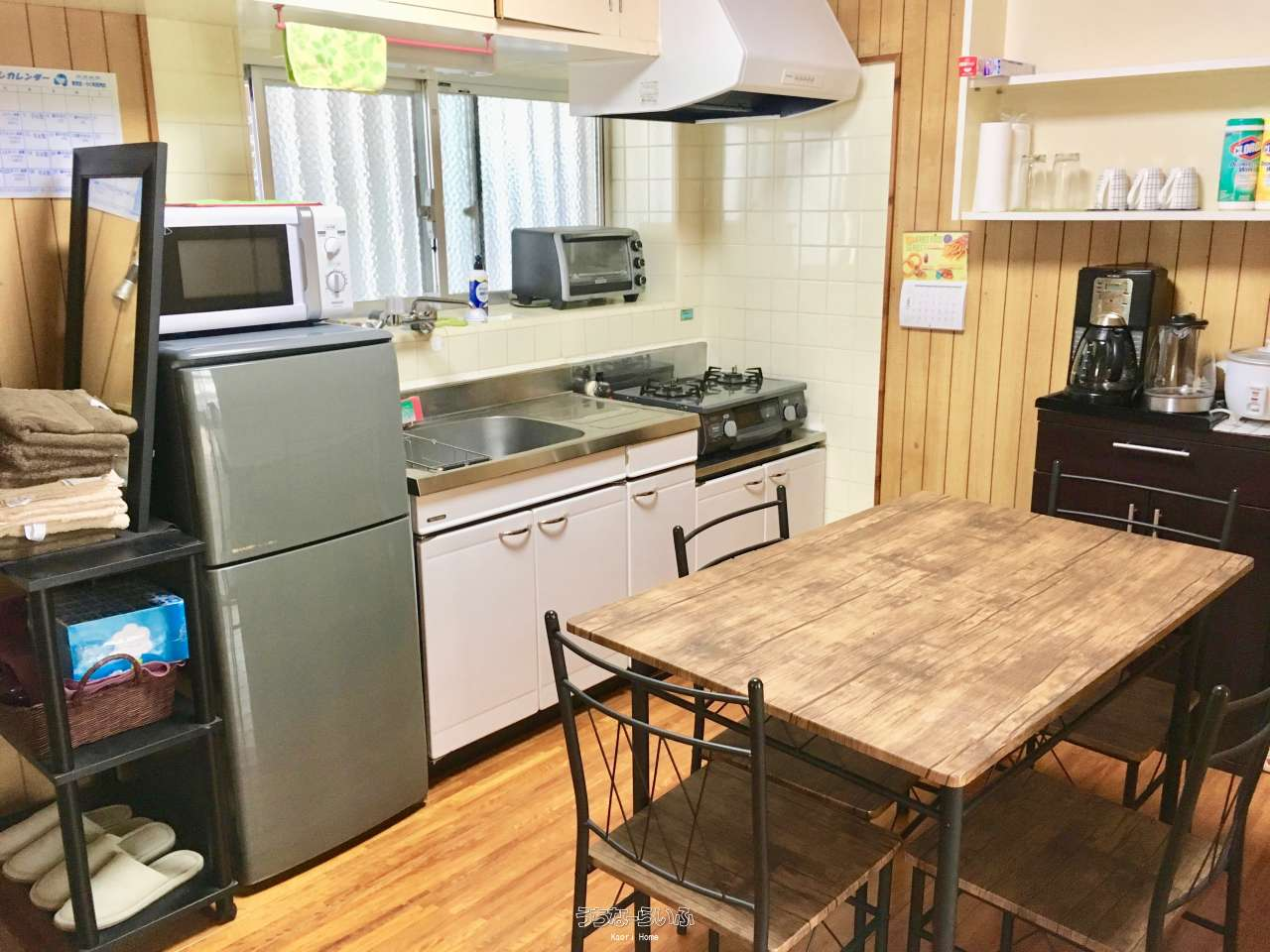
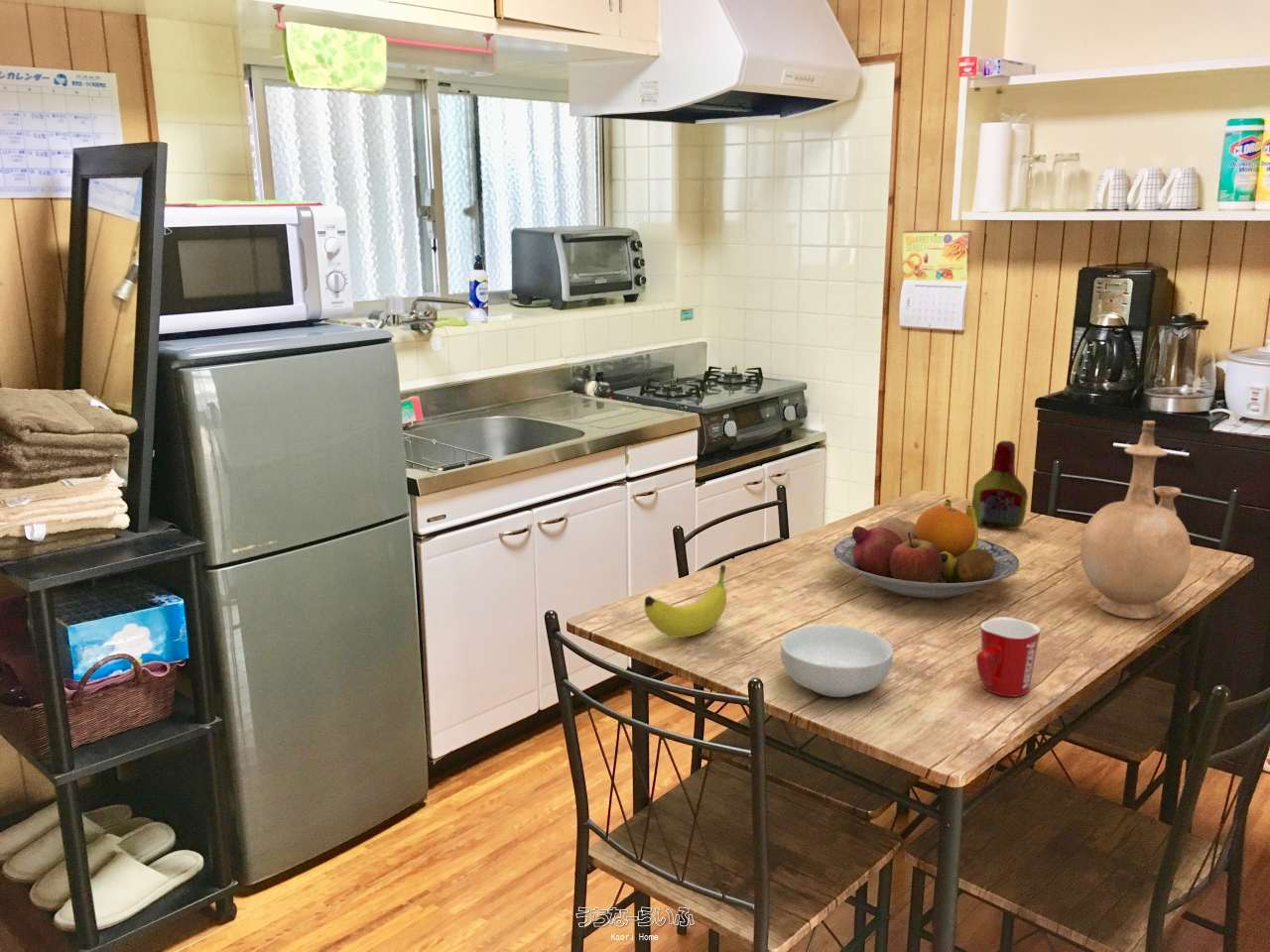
+ bottle [971,440,1029,530]
+ cereal bowl [780,624,894,698]
+ vase [1079,419,1192,620]
+ fruit bowl [831,498,1020,600]
+ fruit [643,564,727,639]
+ mug [975,616,1041,698]
